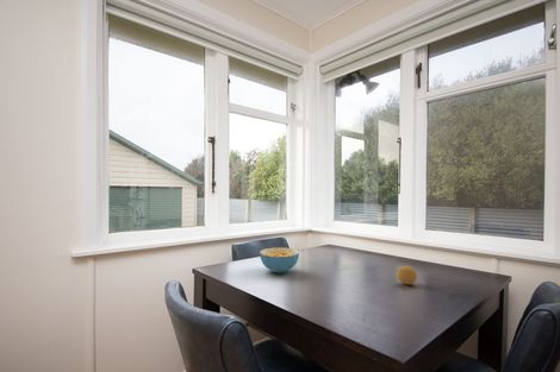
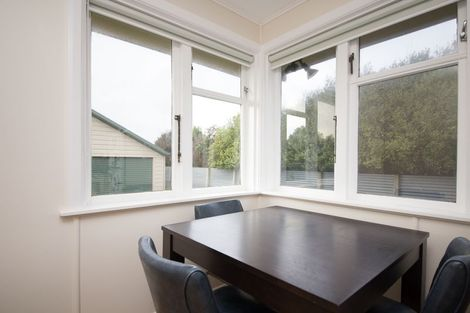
- cereal bowl [259,246,300,275]
- fruit [396,264,418,285]
